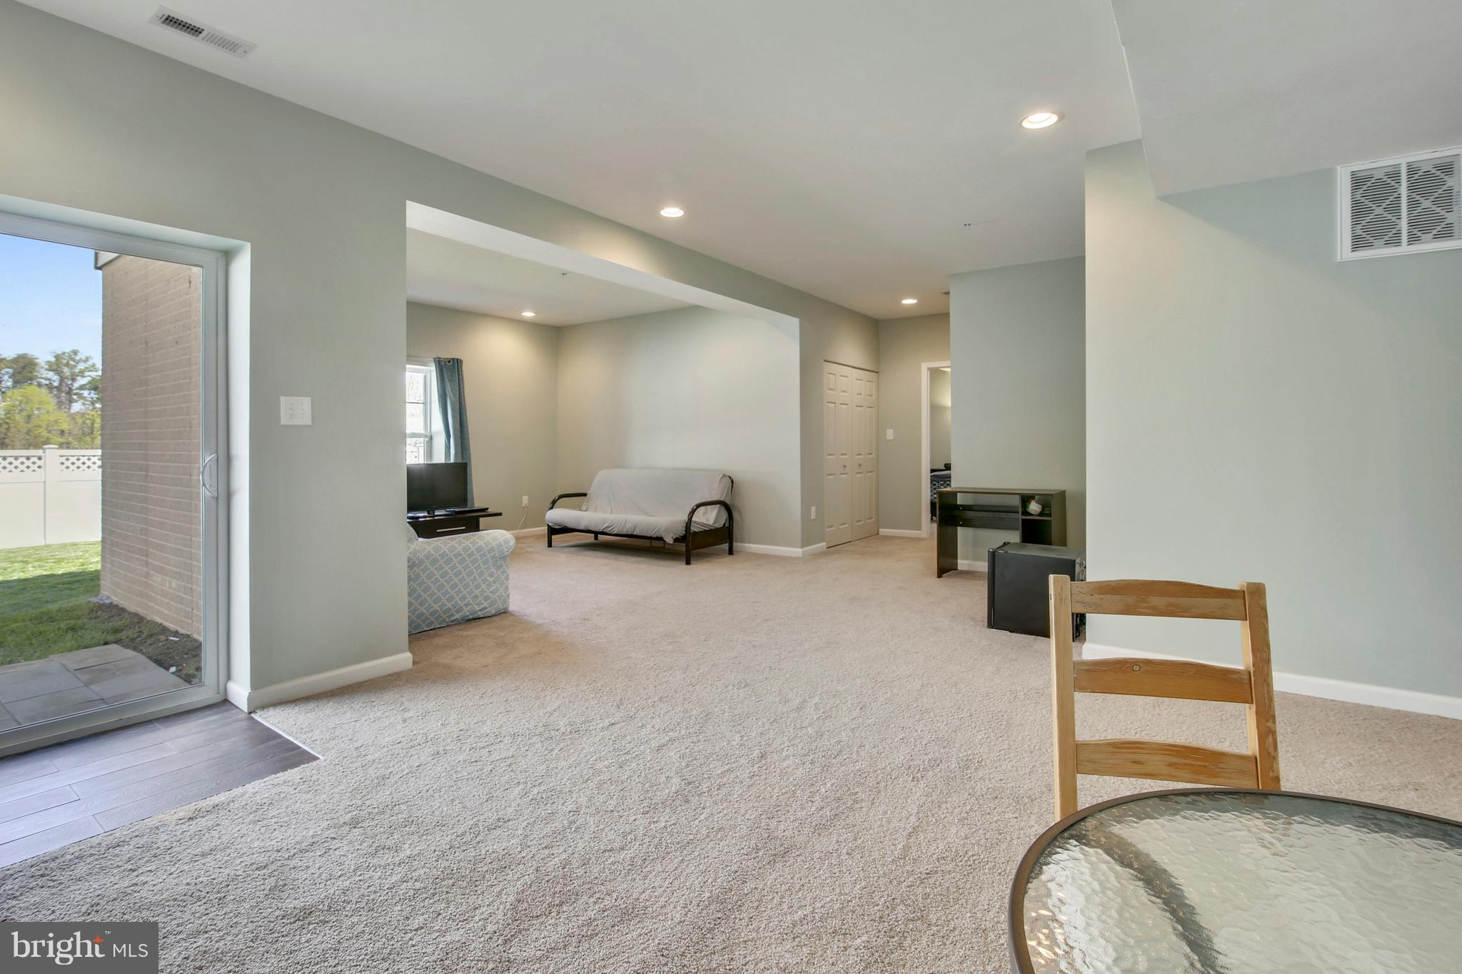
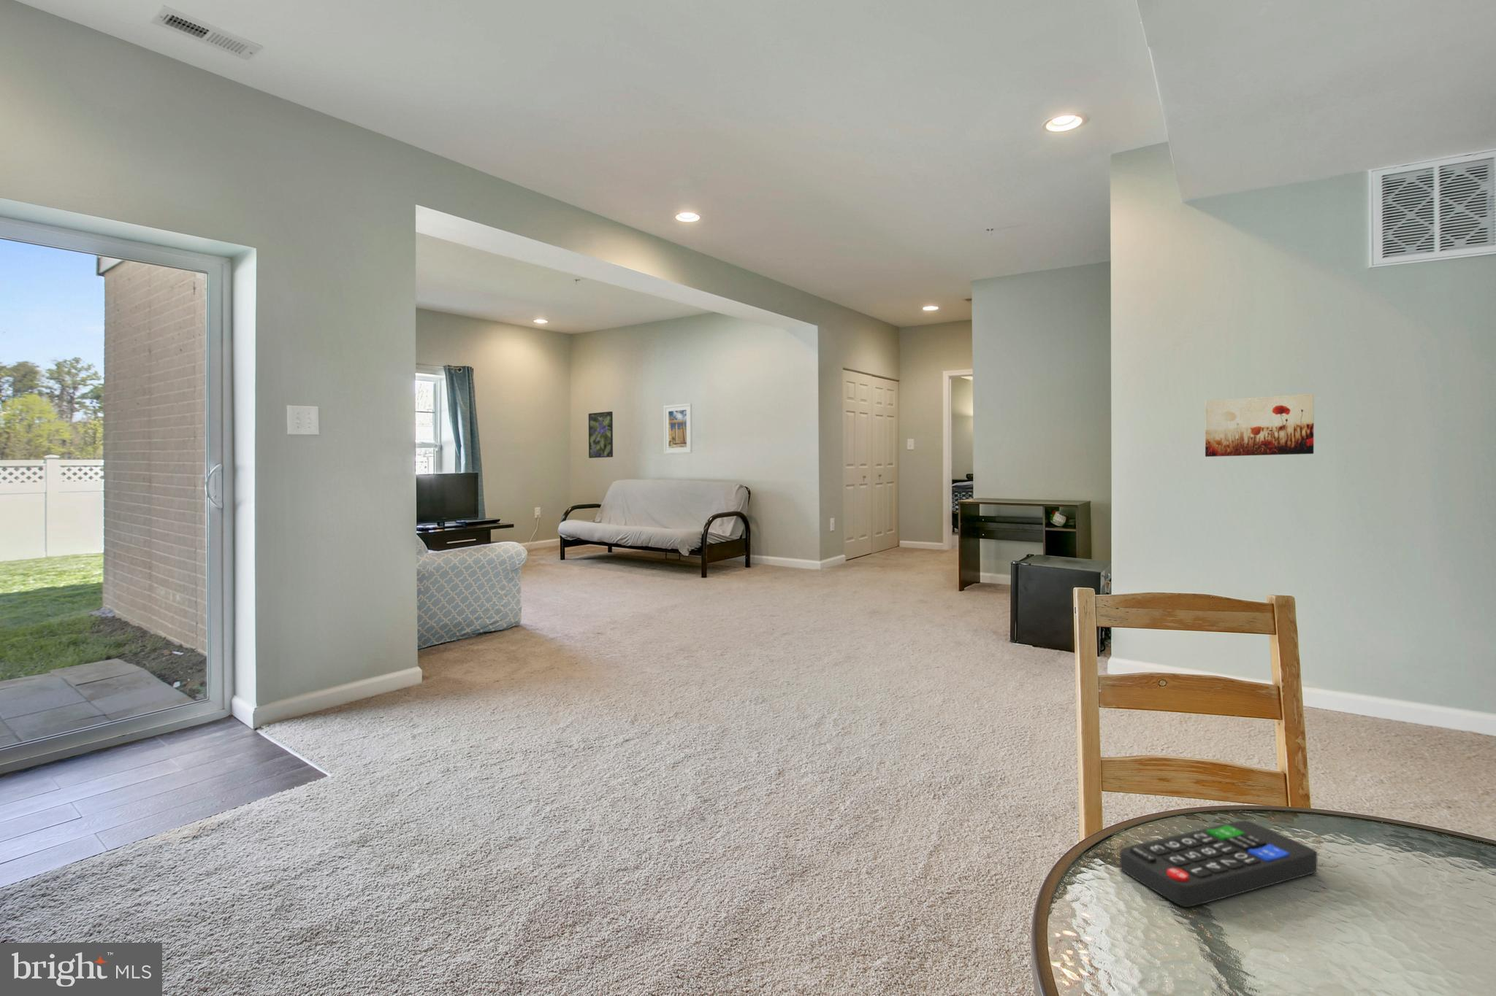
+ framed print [663,402,693,455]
+ remote control [1119,820,1318,908]
+ wall art [1205,394,1315,458]
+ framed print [588,411,614,459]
